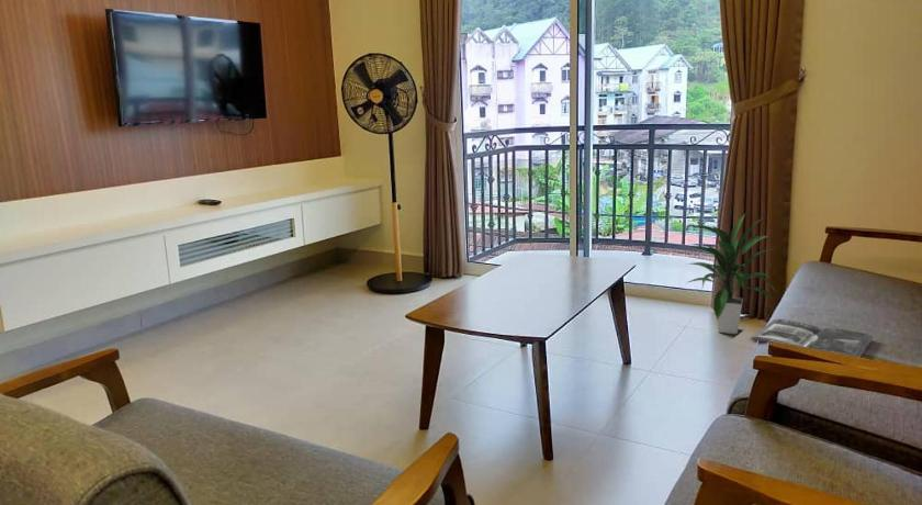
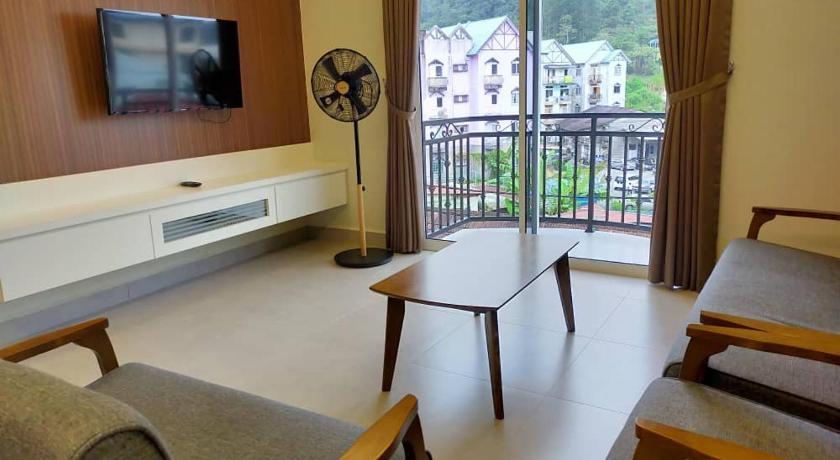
- indoor plant [684,213,776,335]
- magazine [750,318,874,358]
